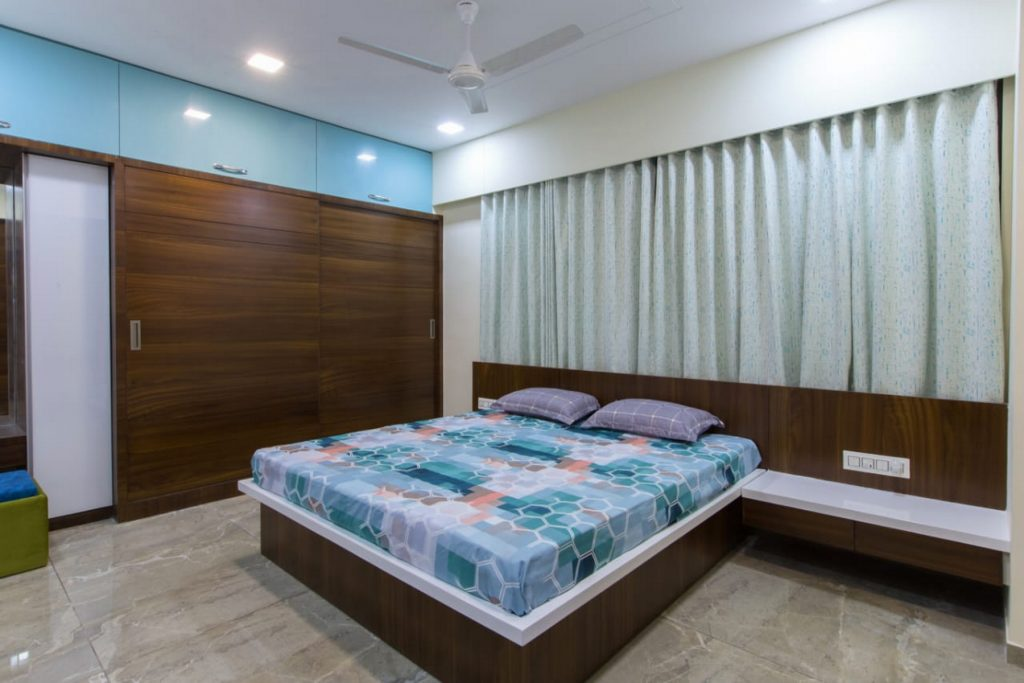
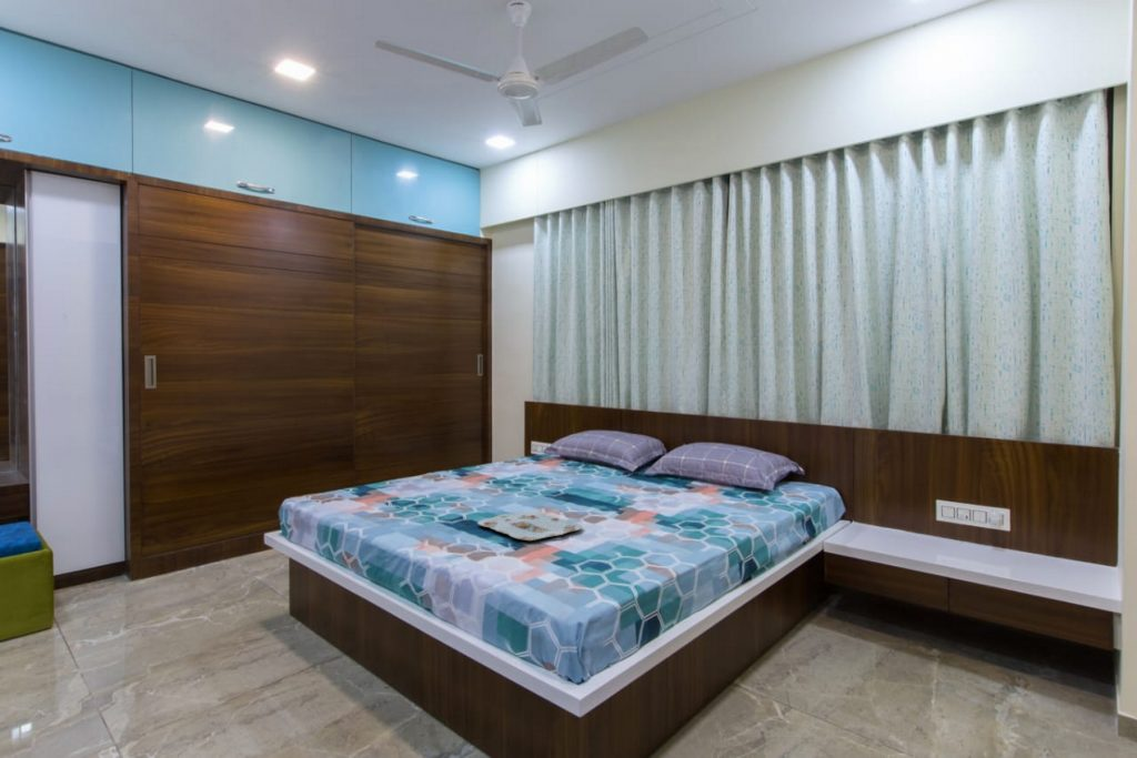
+ serving tray [476,511,583,542]
